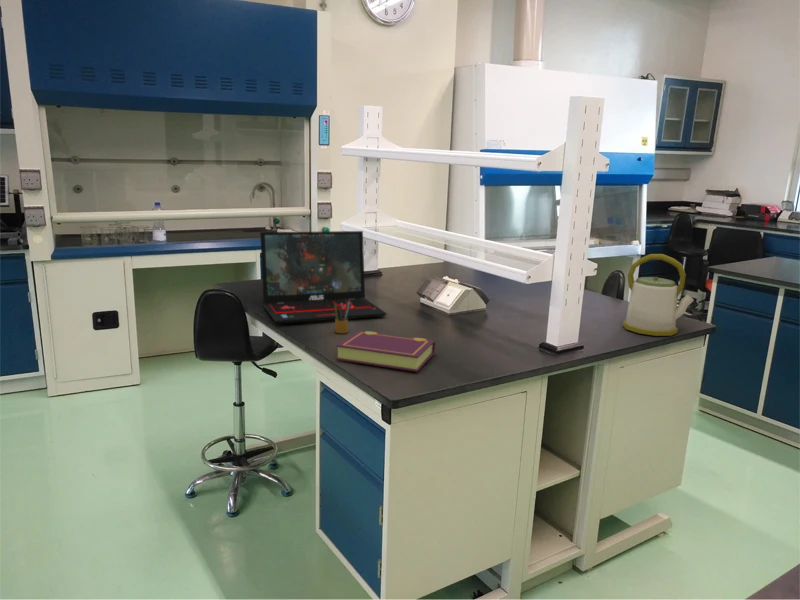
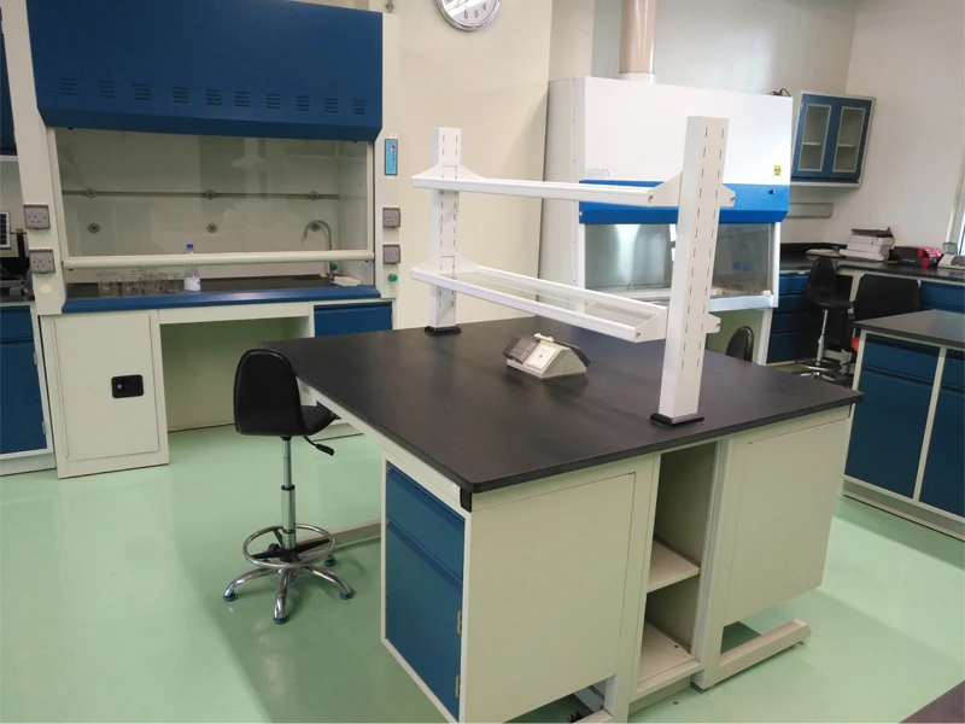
- pencil box [334,300,352,334]
- book [335,330,436,373]
- kettle [621,253,695,337]
- laptop [259,230,388,325]
